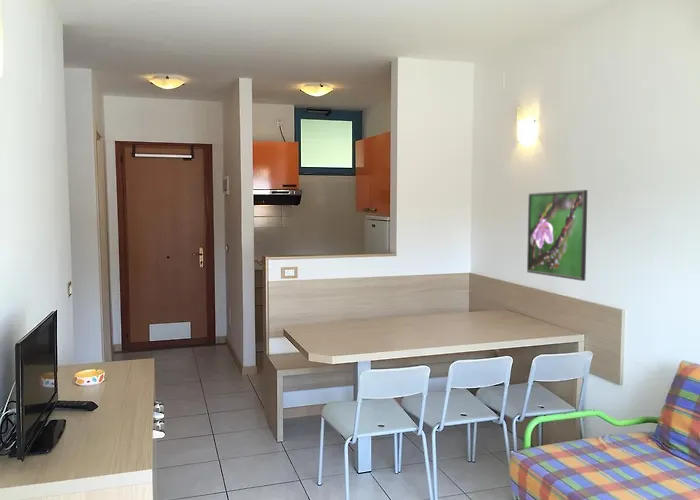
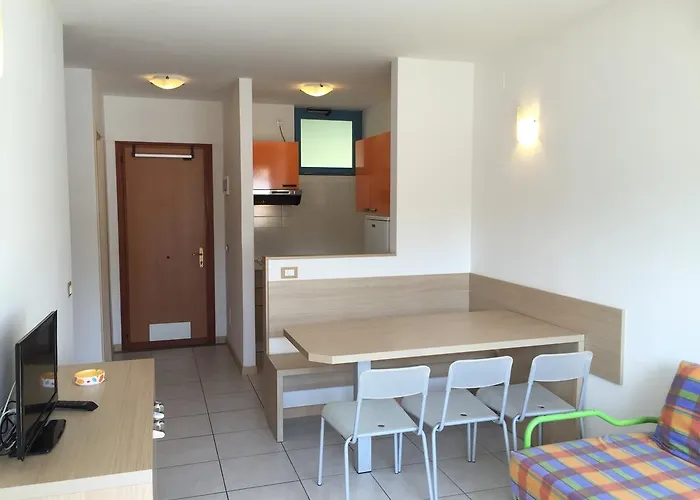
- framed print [526,189,588,282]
